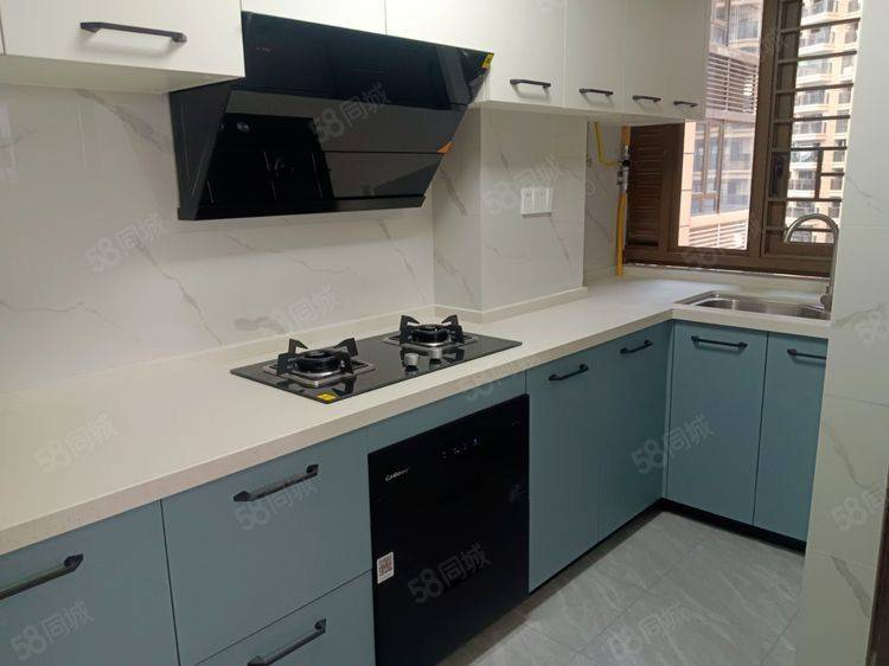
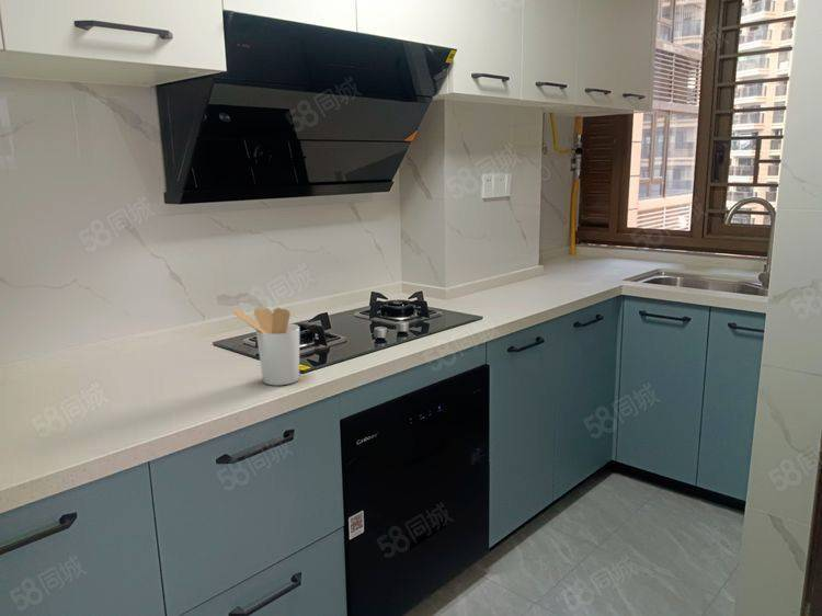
+ utensil holder [233,307,300,386]
